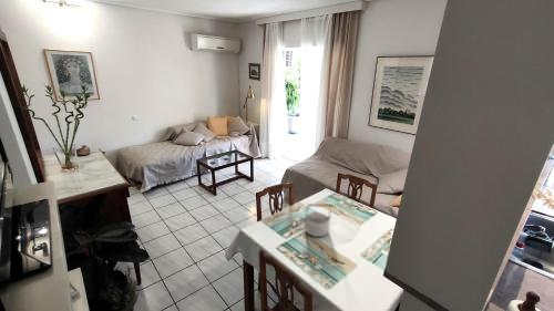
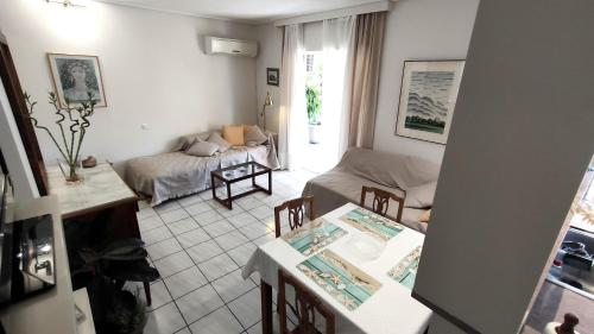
- teapot [299,203,331,238]
